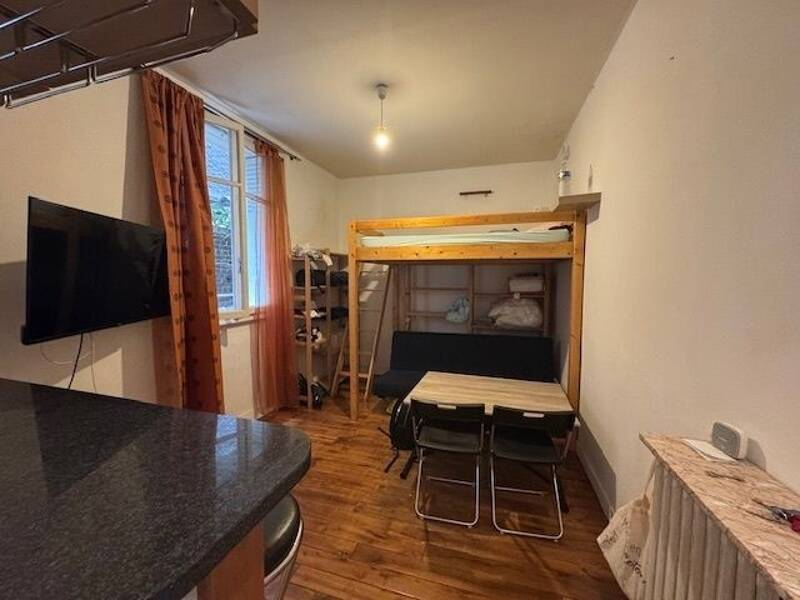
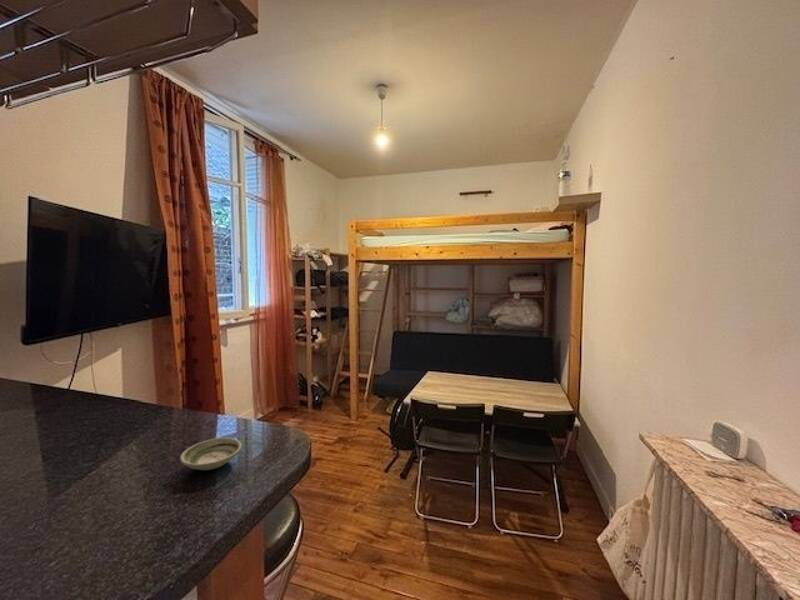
+ saucer [179,437,243,471]
